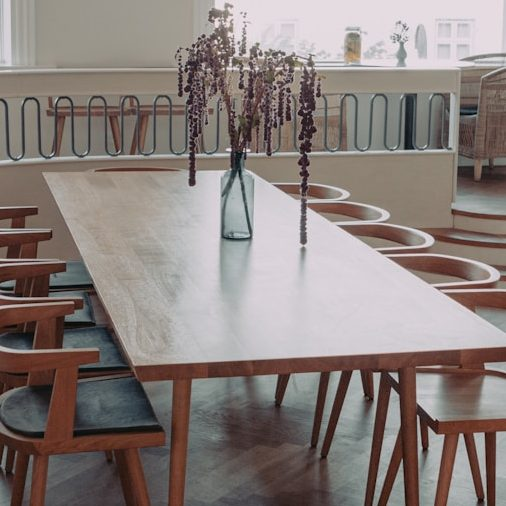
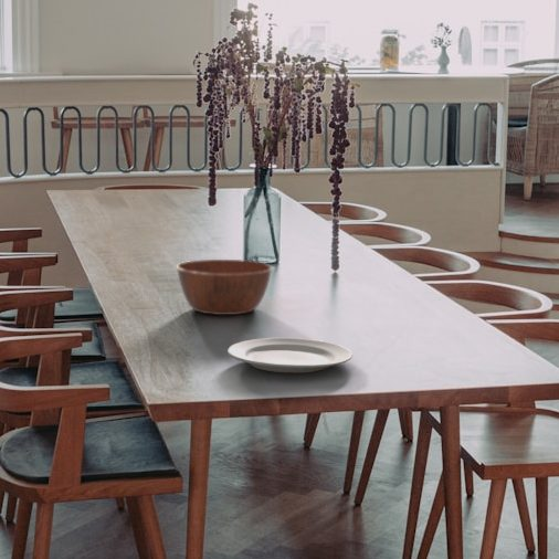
+ chinaware [226,337,354,373]
+ bowl [176,259,273,316]
